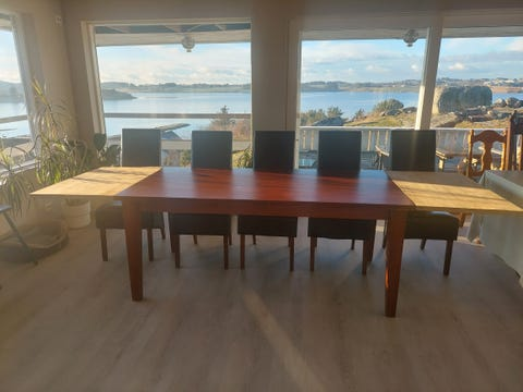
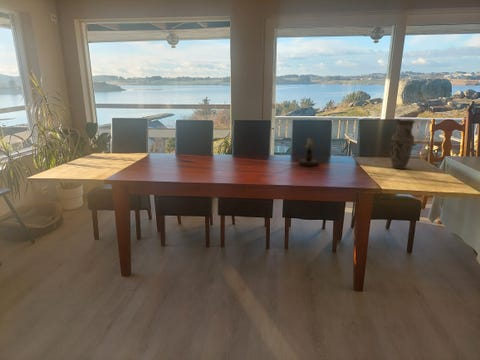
+ candlestick [298,137,319,167]
+ vase [390,119,416,170]
